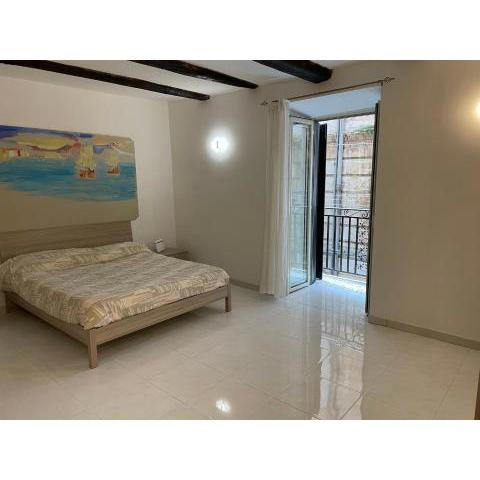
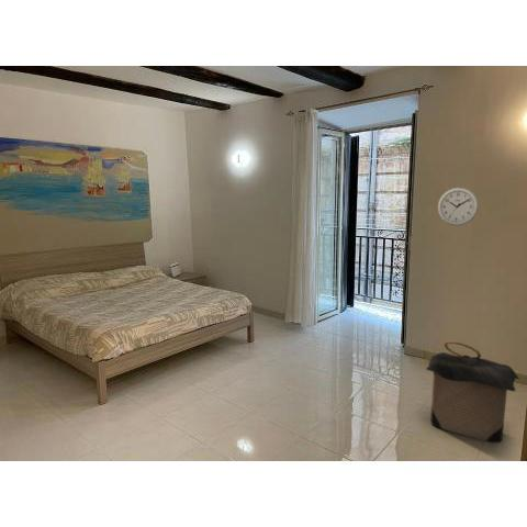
+ laundry hamper [425,340,520,444]
+ wall clock [437,187,480,227]
